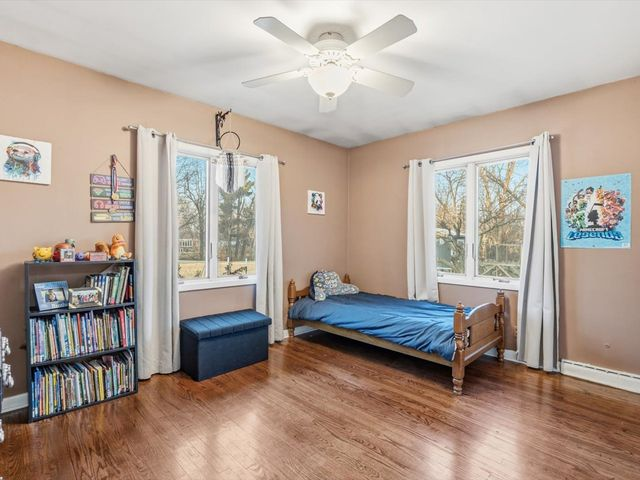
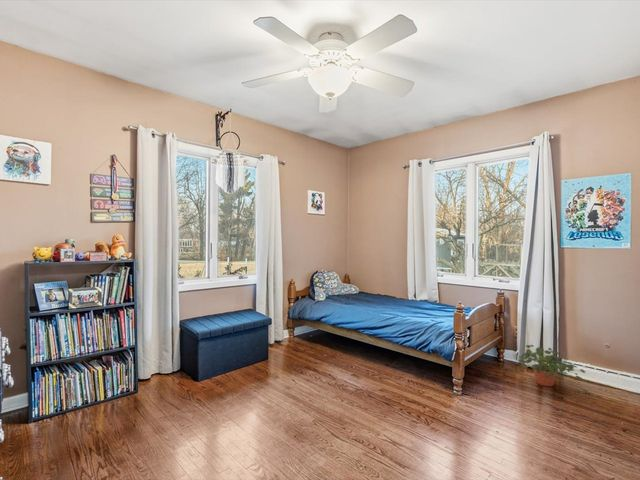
+ potted plant [518,344,586,387]
